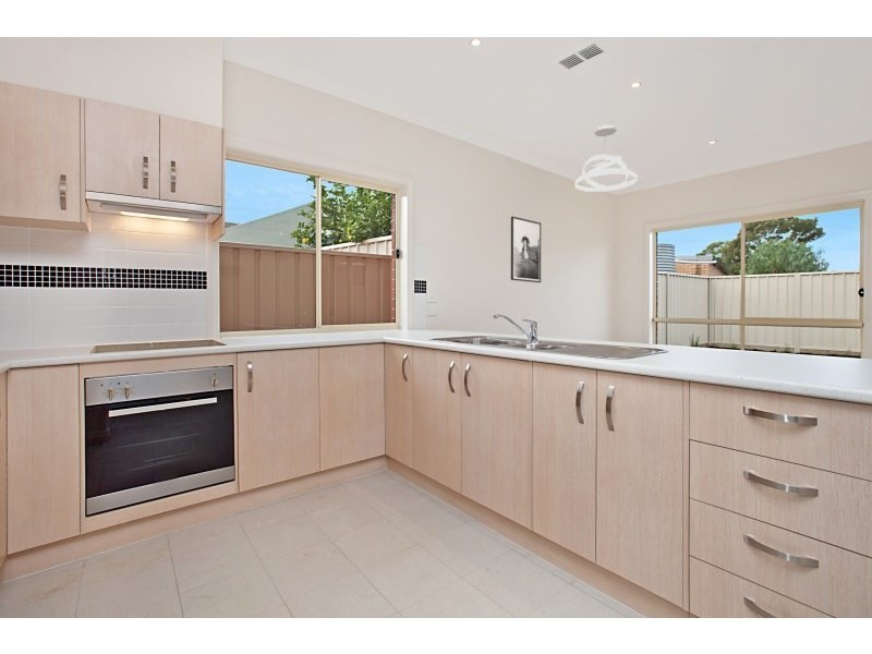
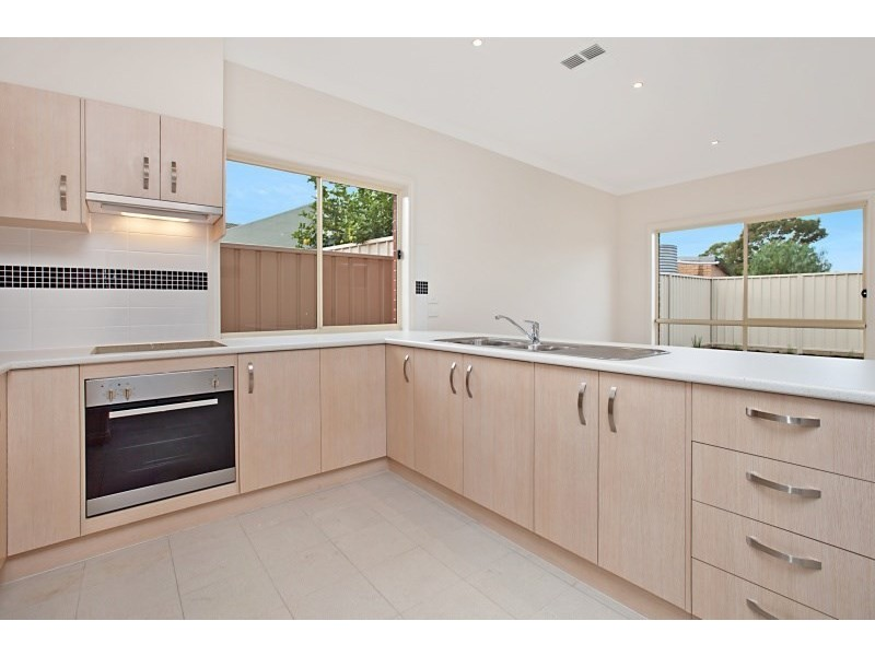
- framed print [510,216,542,283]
- pendant light [573,124,638,193]
